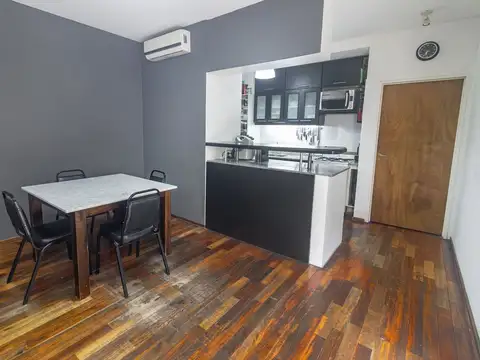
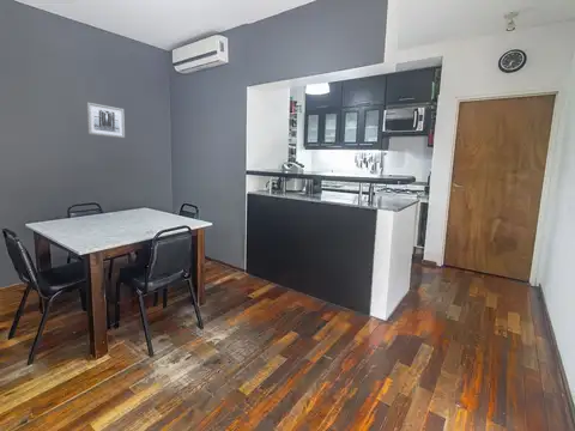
+ wall art [85,102,126,139]
